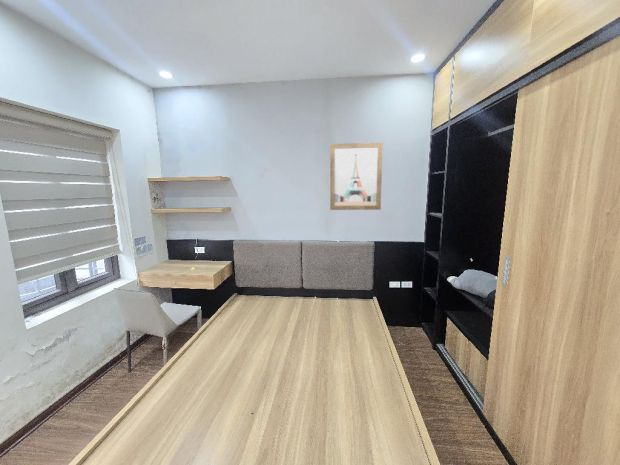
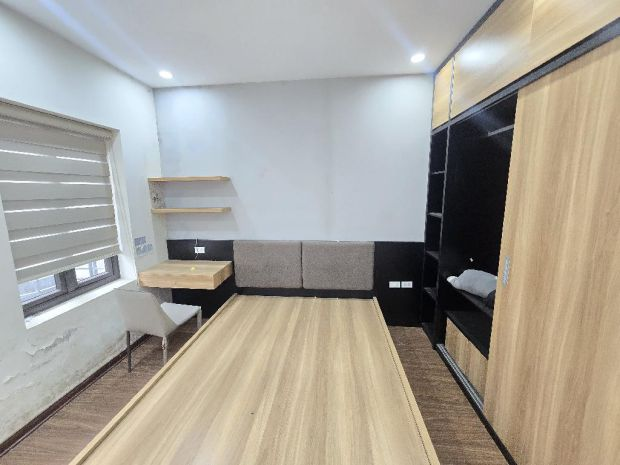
- wall art [329,142,384,211]
